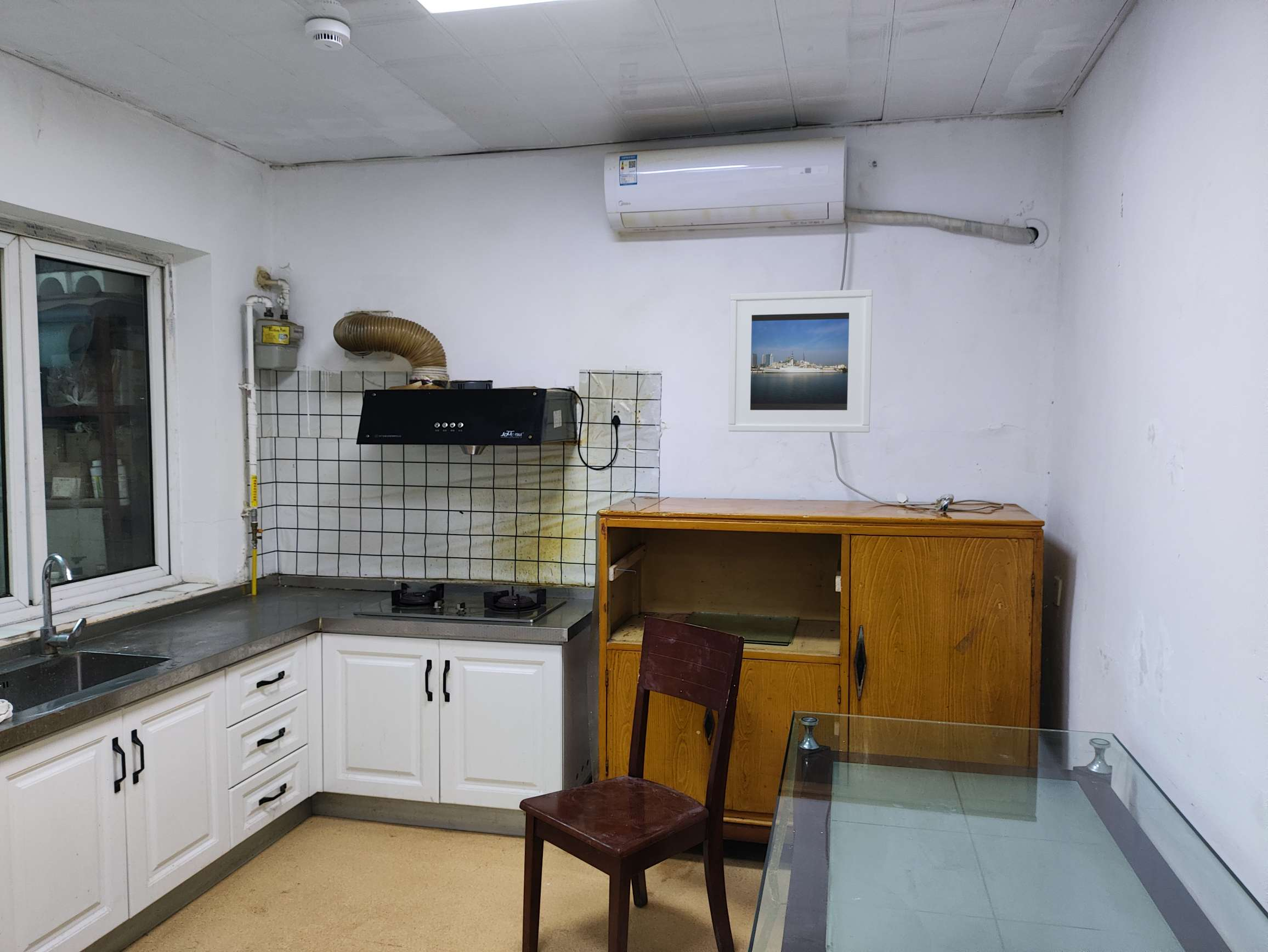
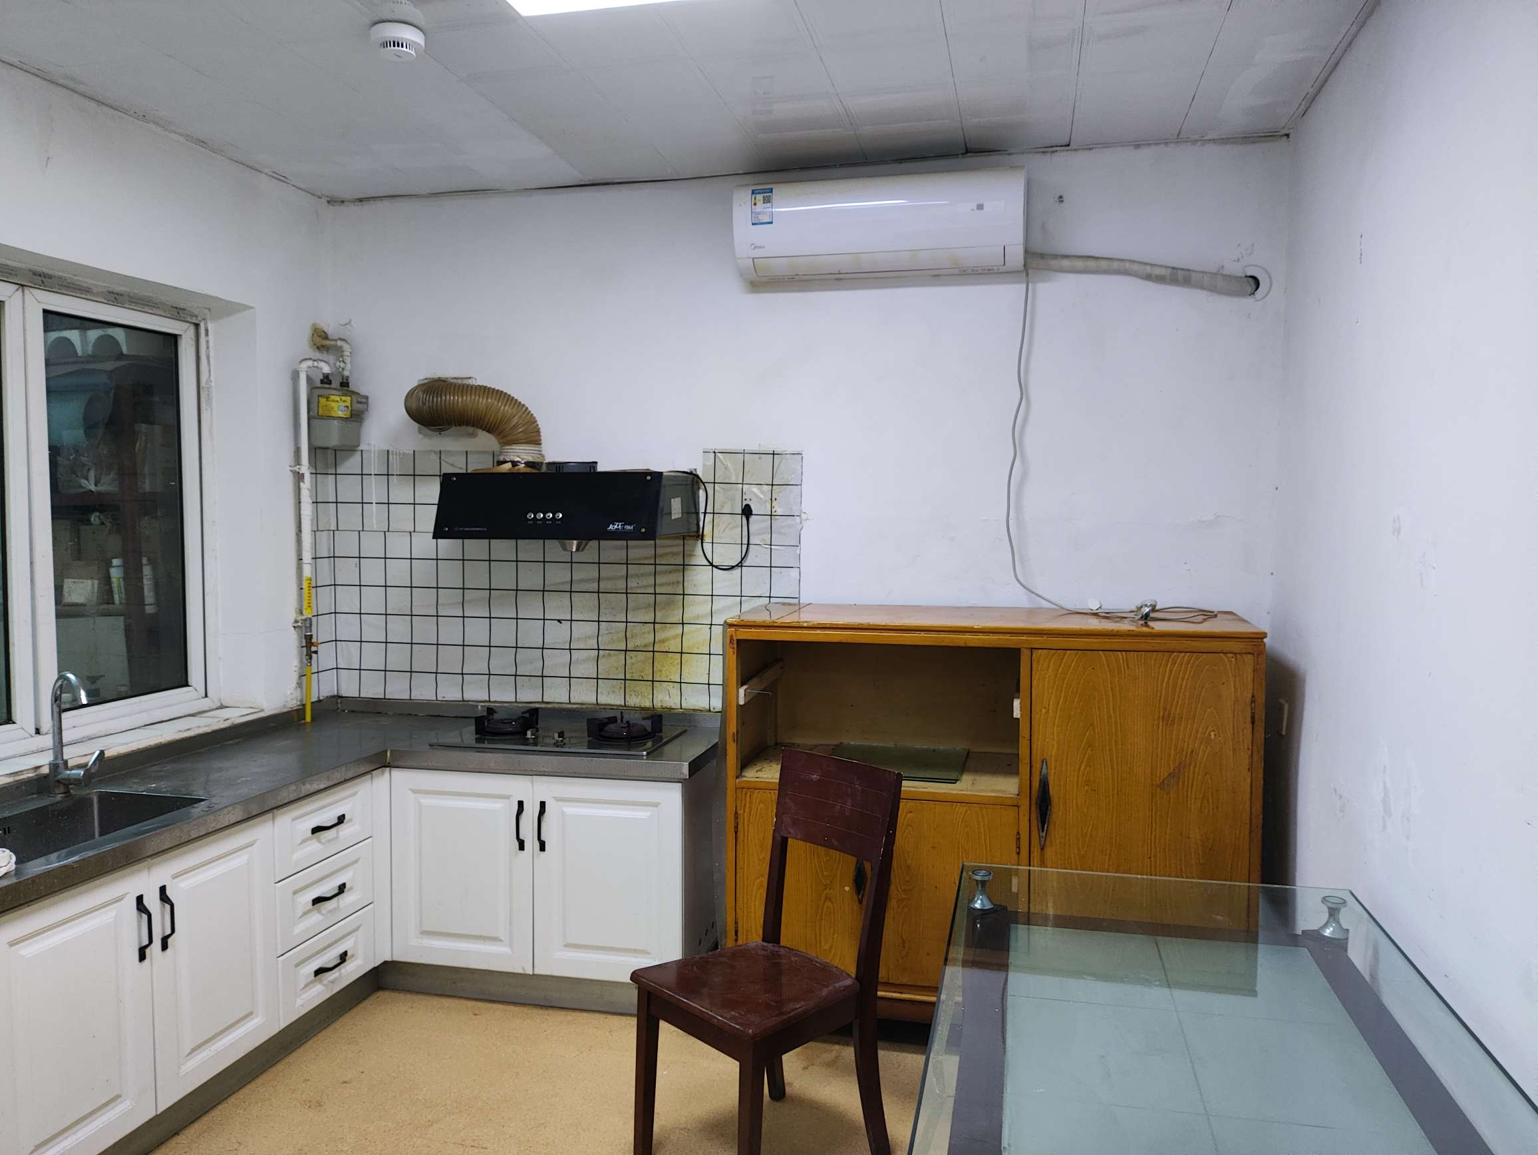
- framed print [728,289,873,433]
